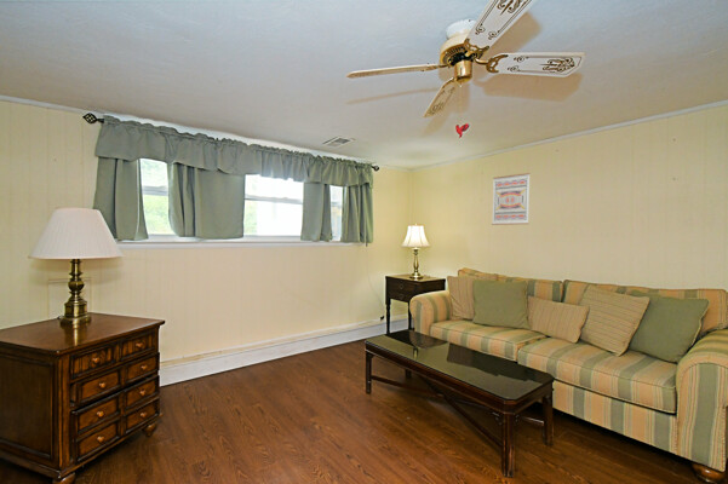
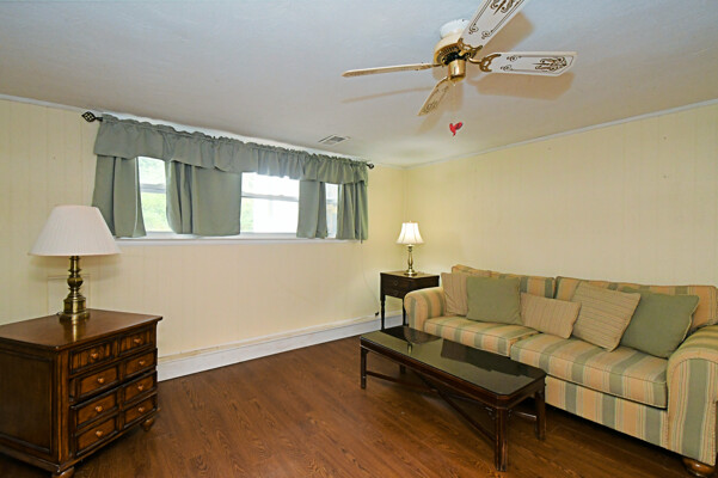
- wall art [491,172,532,226]
